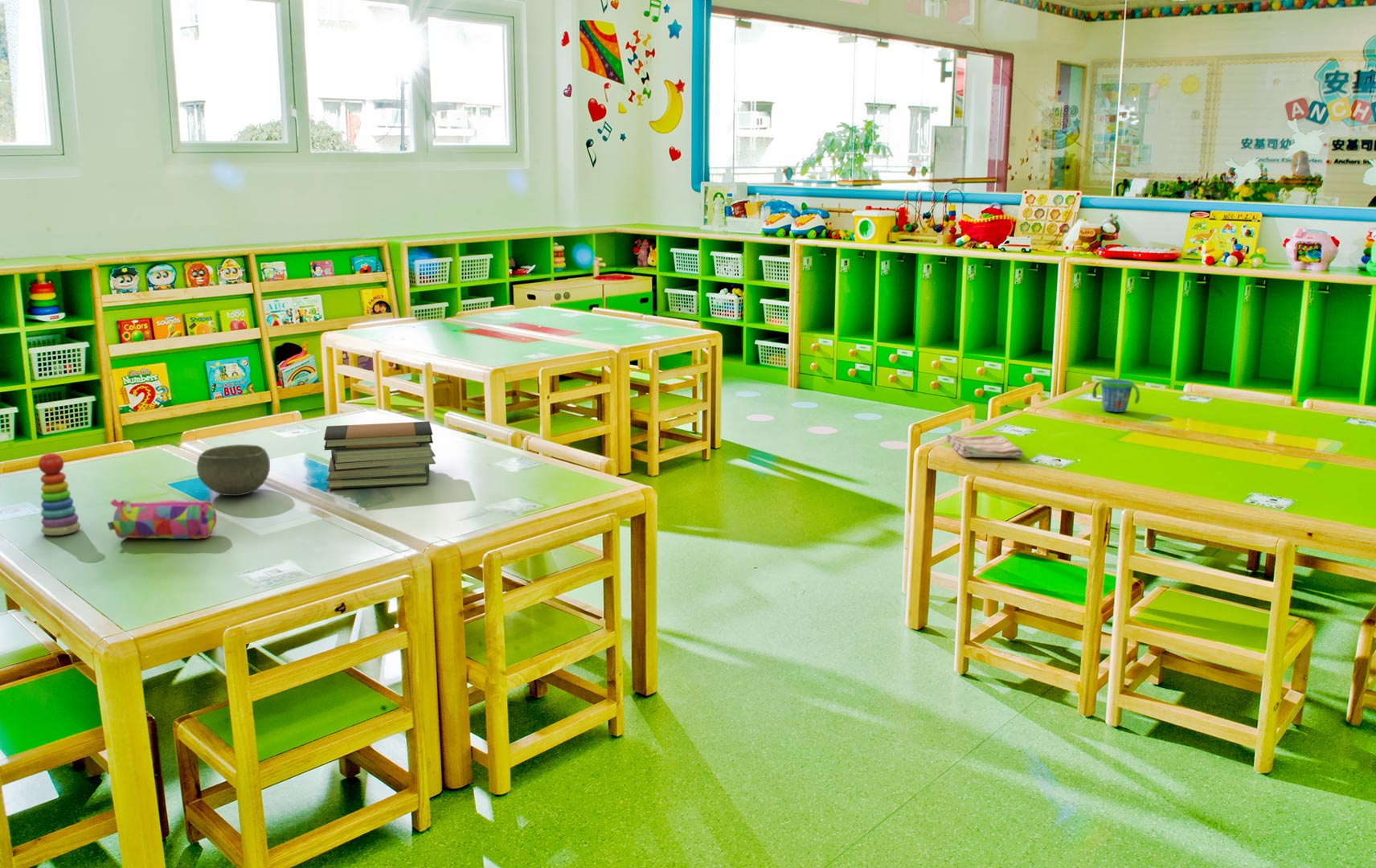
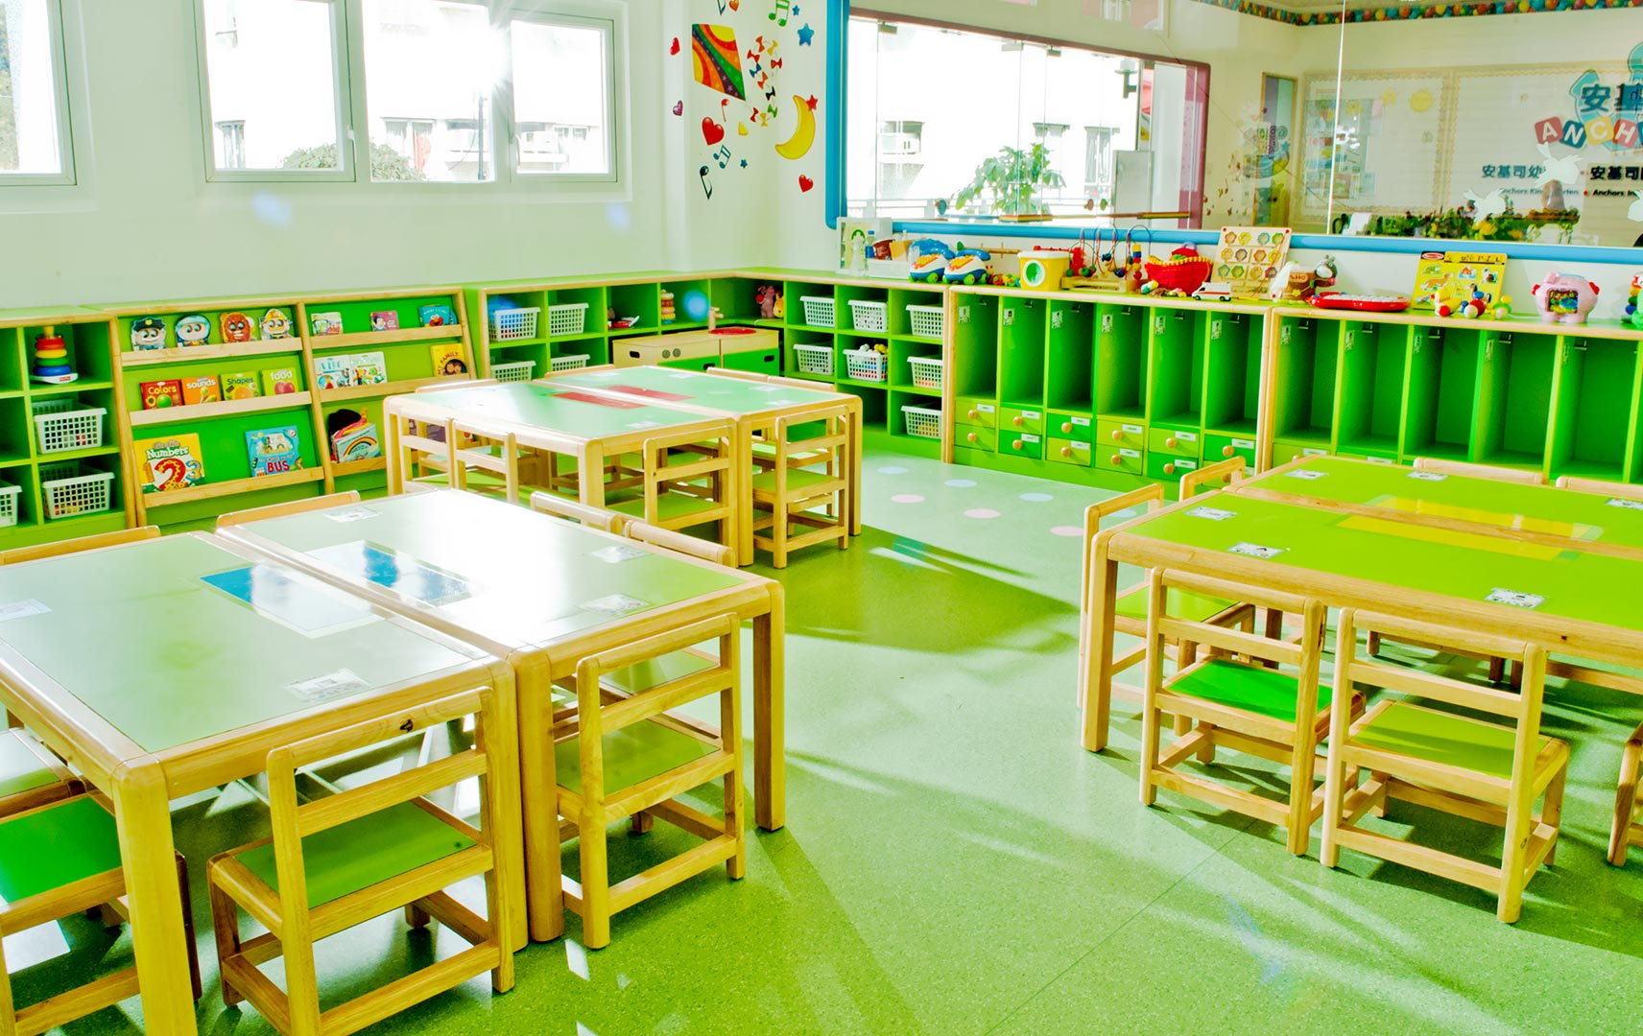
- book stack [323,420,436,489]
- dish towel [946,434,1024,459]
- pencil case [107,498,217,540]
- bowl [196,444,271,497]
- snack cup [1091,379,1141,413]
- stacking toy [38,452,81,536]
